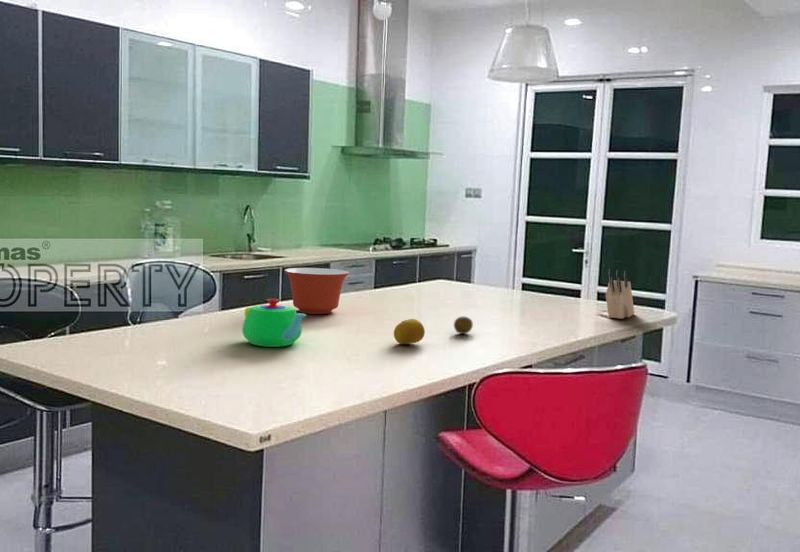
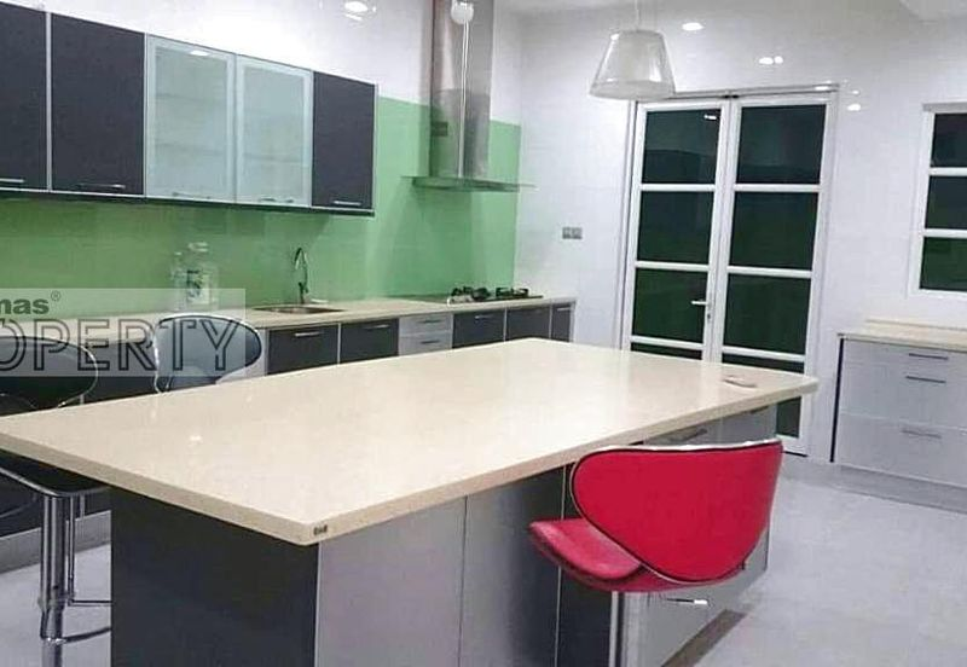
- mixing bowl [284,267,350,315]
- fruit [453,315,474,335]
- teapot [241,298,307,348]
- knife block [605,268,635,320]
- fruit [393,318,426,345]
